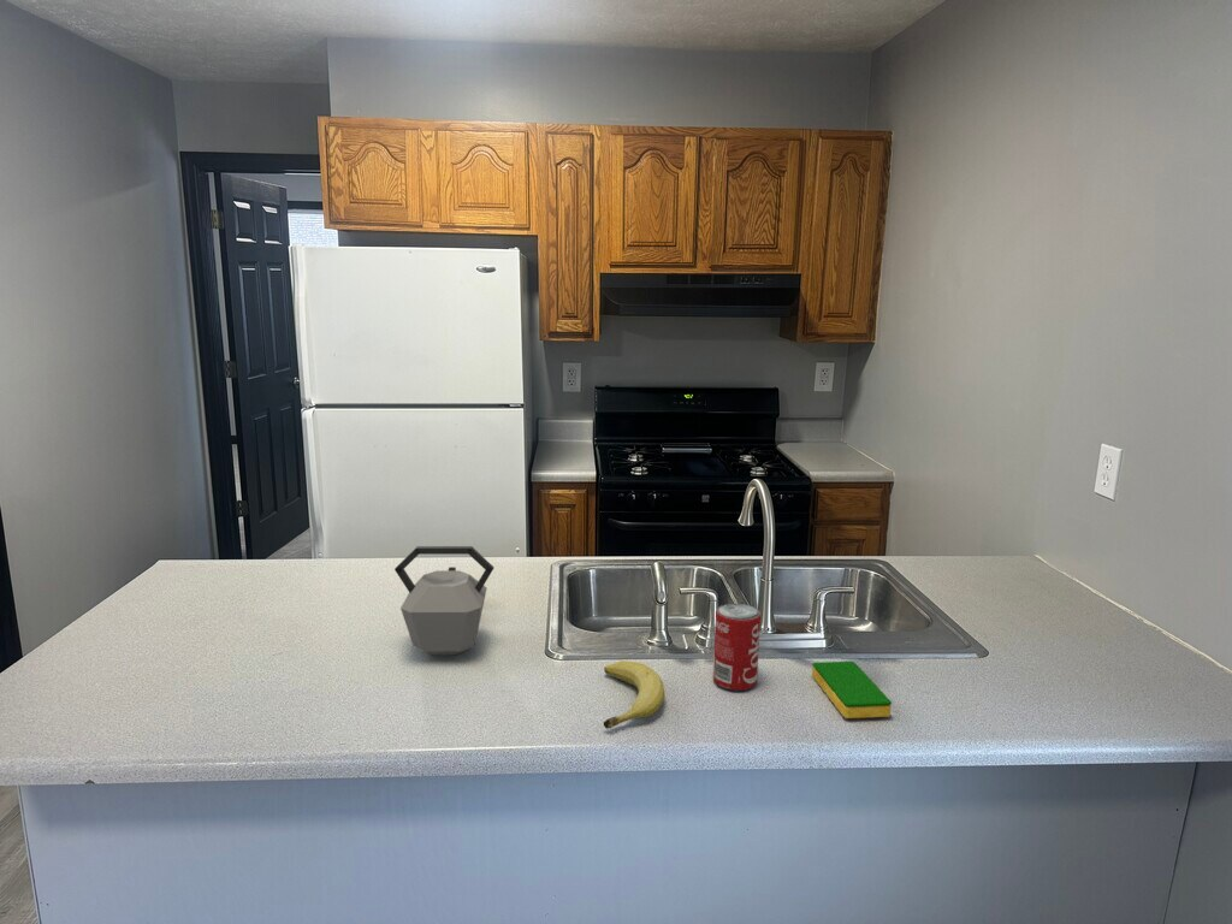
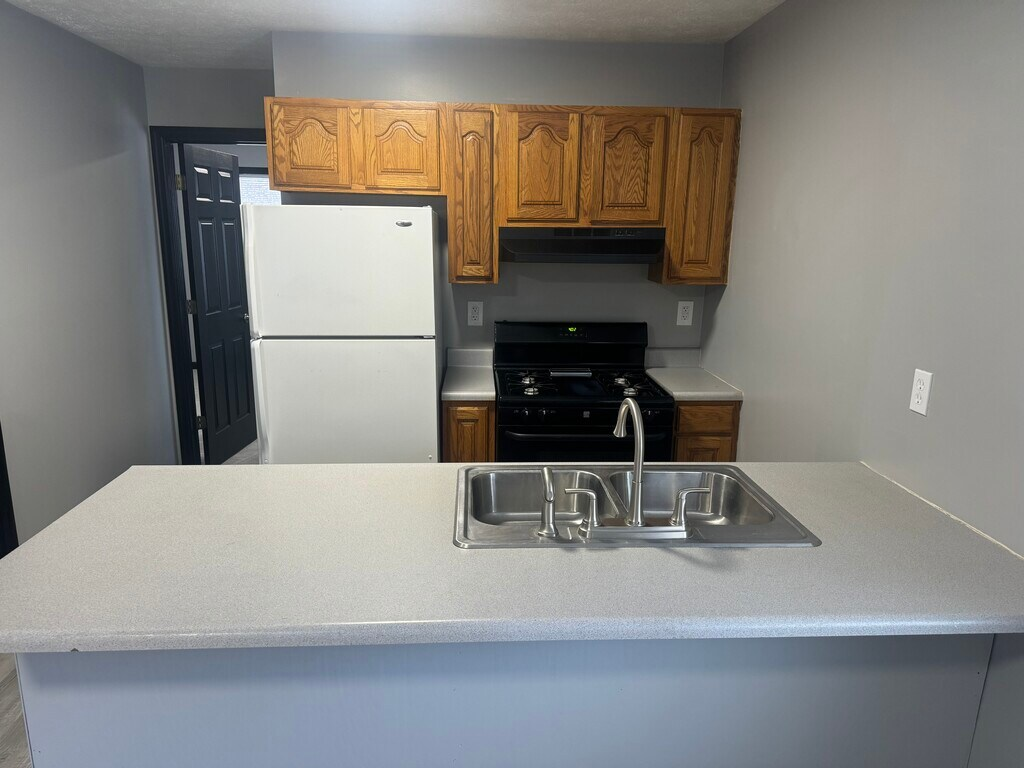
- beverage can [711,603,762,692]
- kettle [393,545,494,656]
- fruit [603,659,665,730]
- dish sponge [811,661,893,719]
